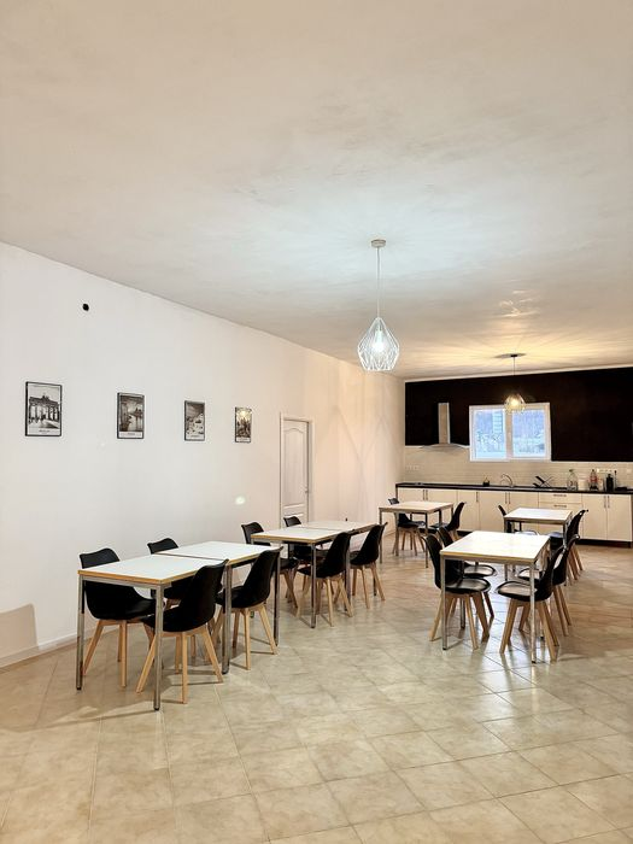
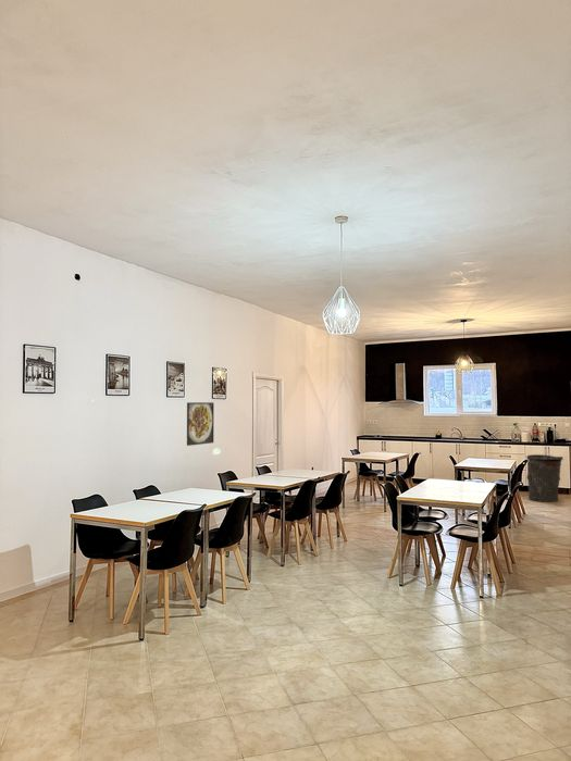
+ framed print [186,401,215,447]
+ trash can [525,453,564,503]
